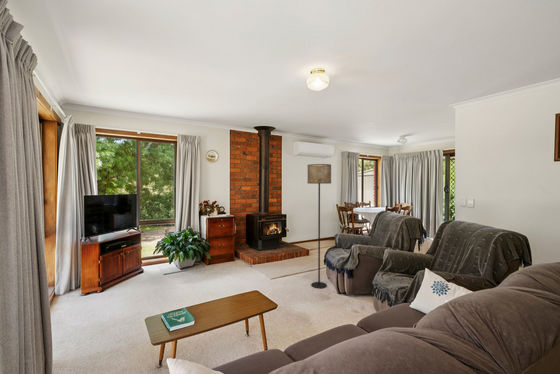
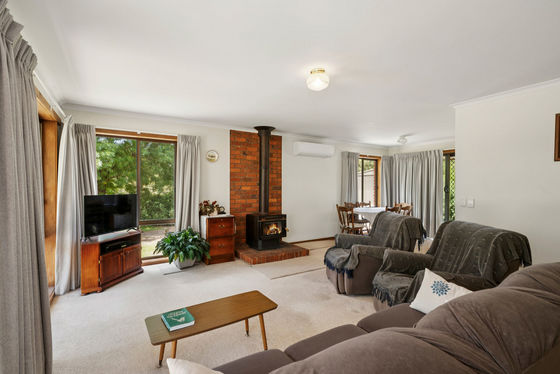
- floor lamp [307,163,332,289]
